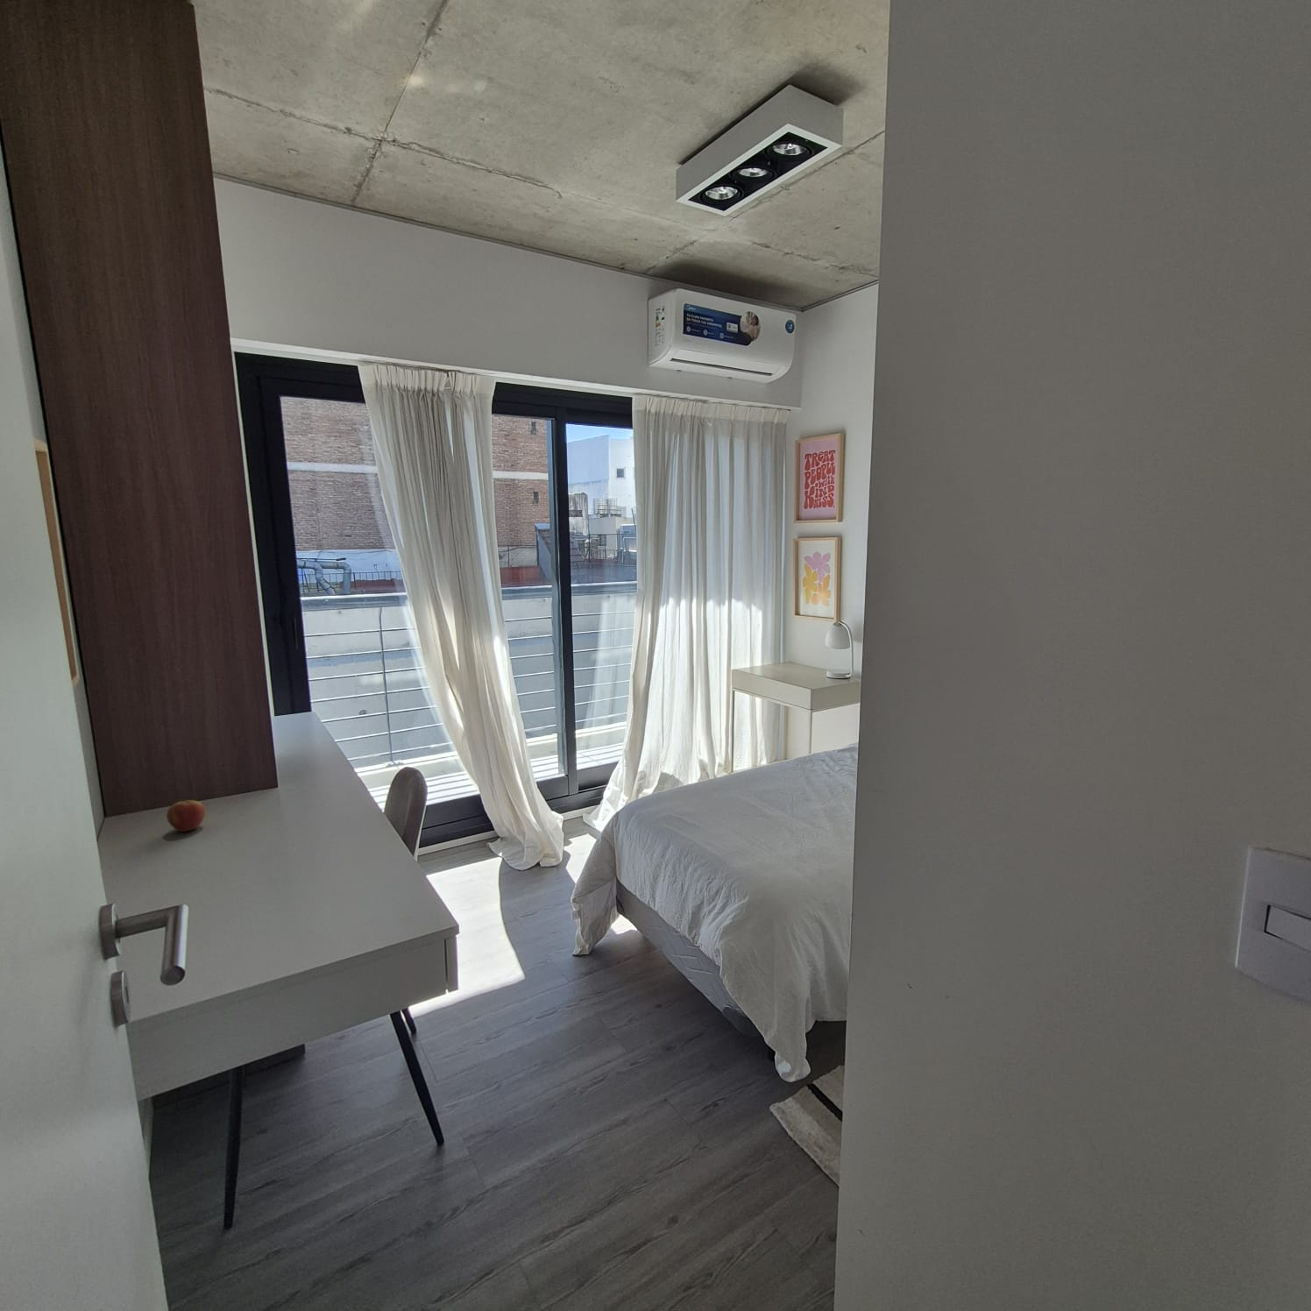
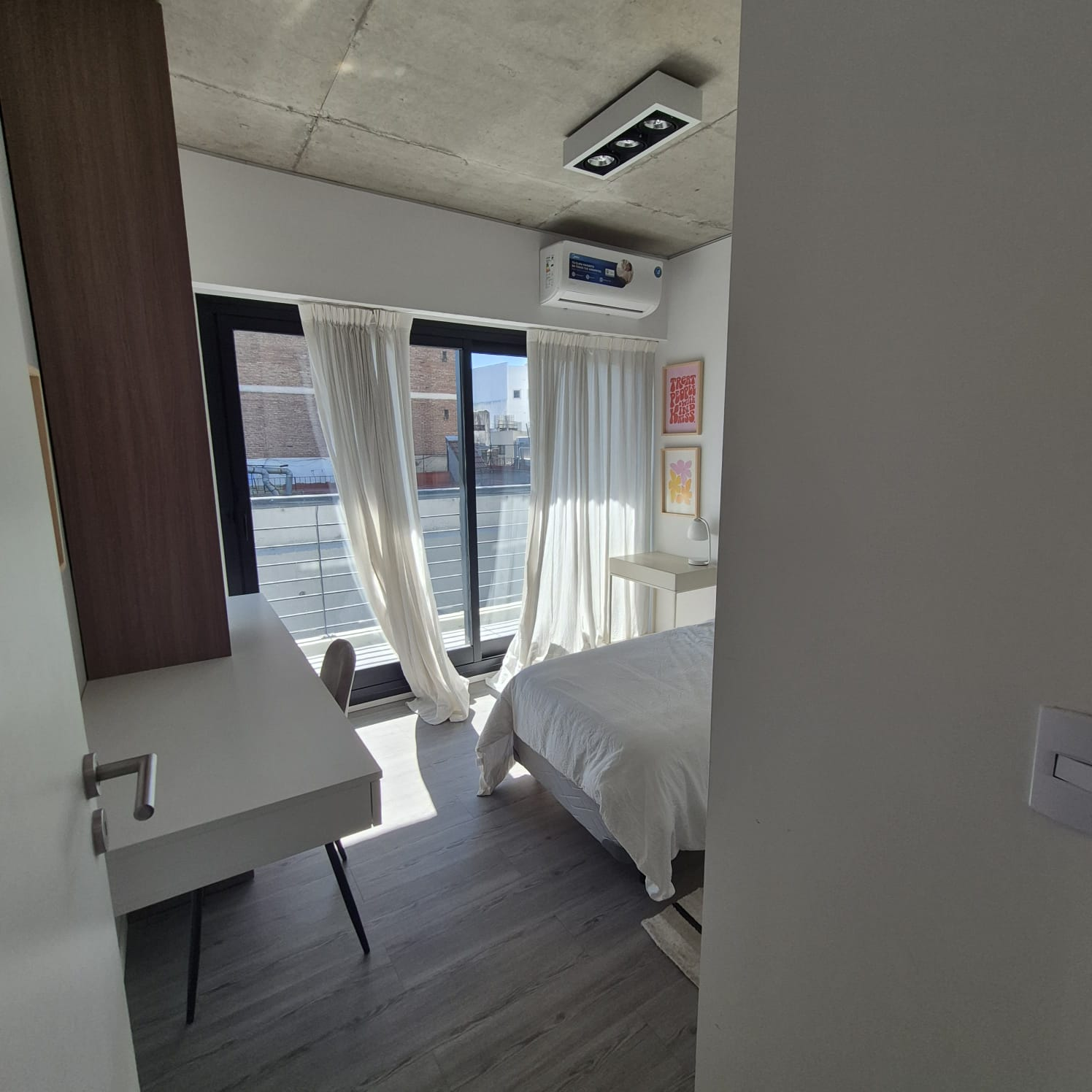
- apple [166,798,206,832]
